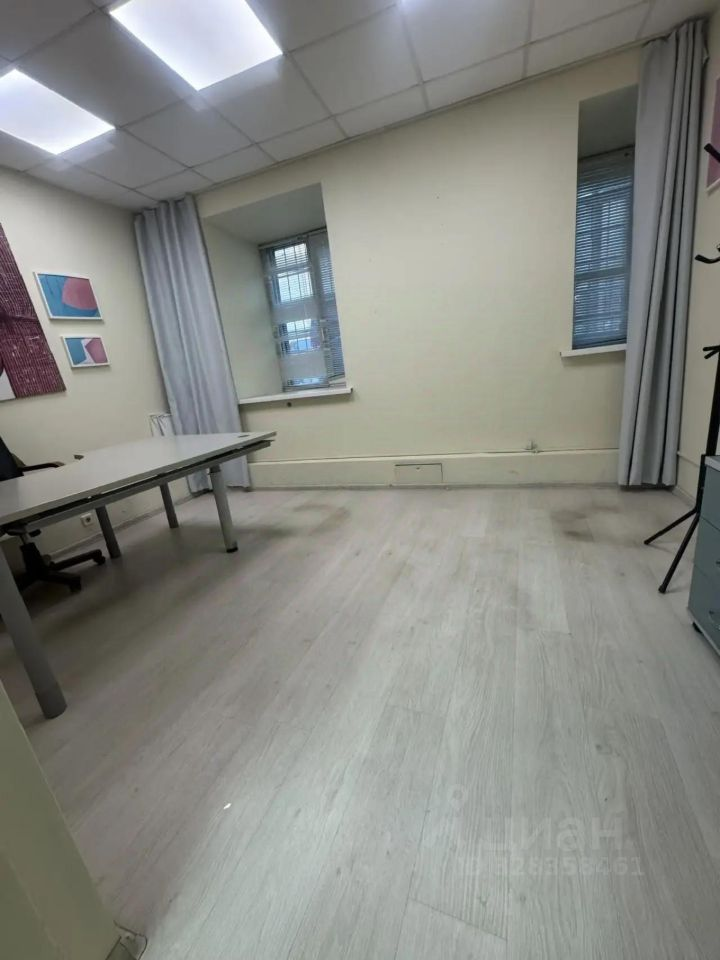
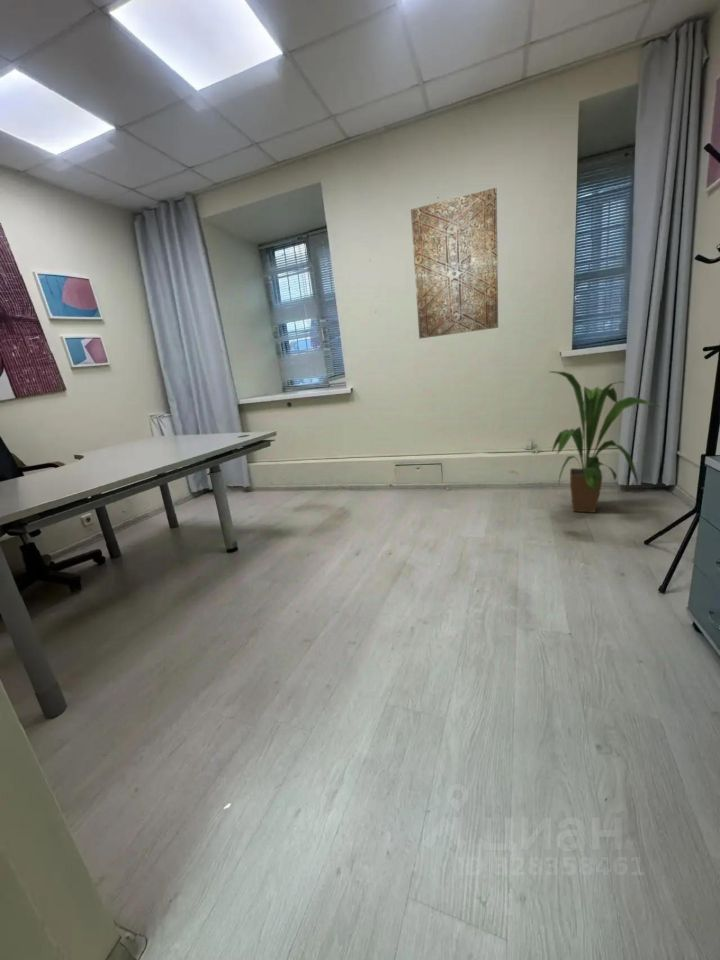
+ wall art [410,187,499,340]
+ house plant [549,370,663,514]
